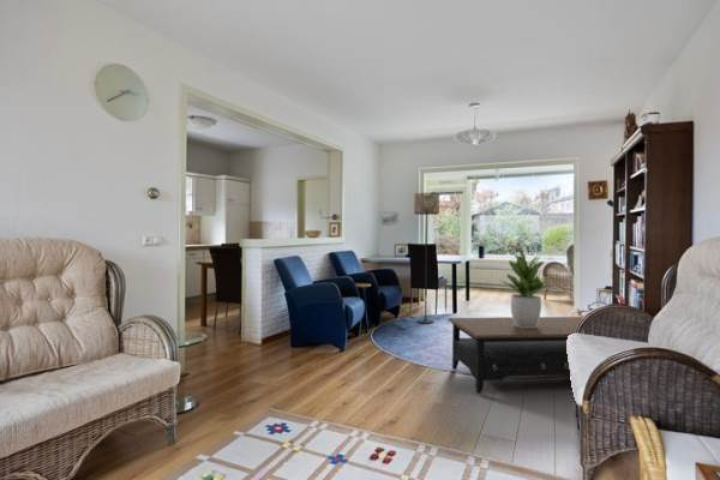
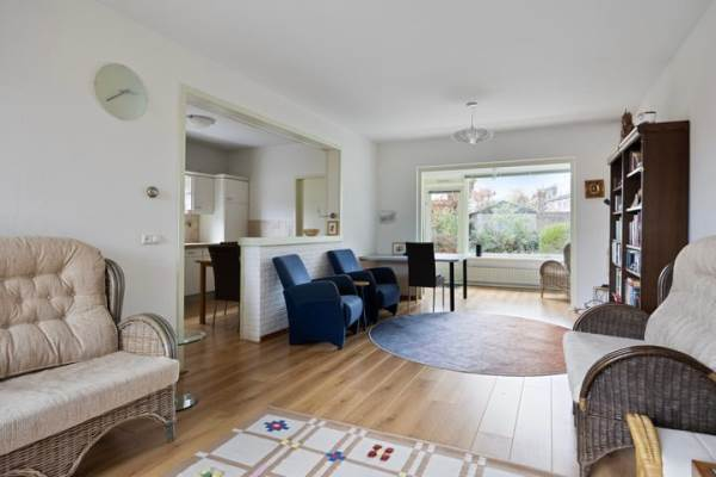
- potted plant [497,246,553,328]
- coffee table [446,316,584,395]
- floor lamp [413,192,440,324]
